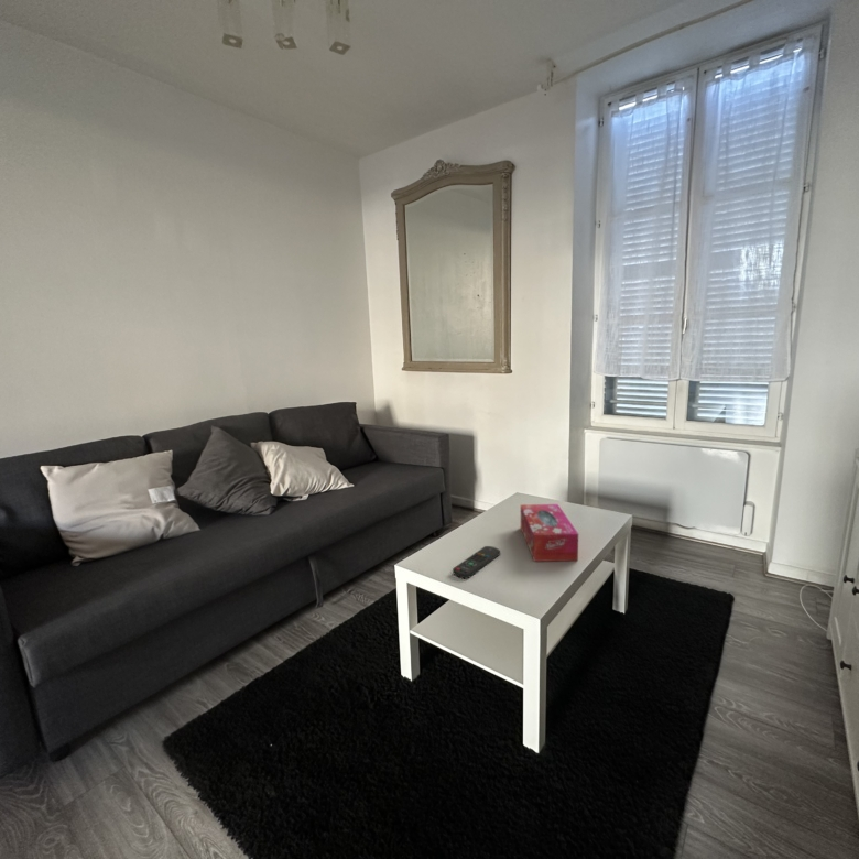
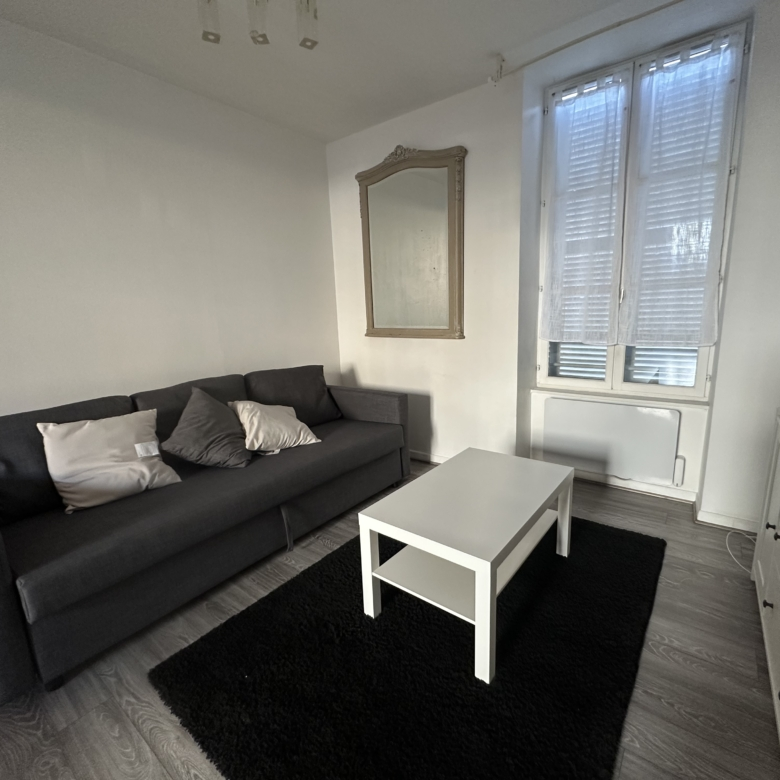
- remote control [452,545,501,579]
- tissue box [520,503,579,563]
